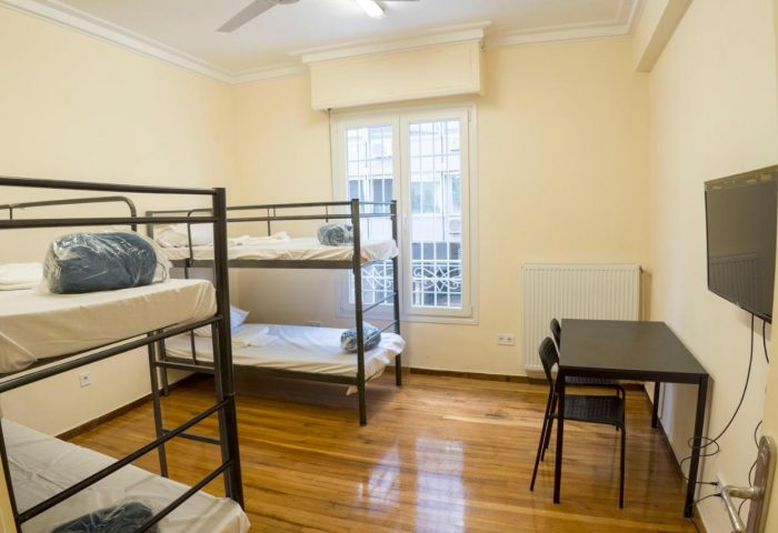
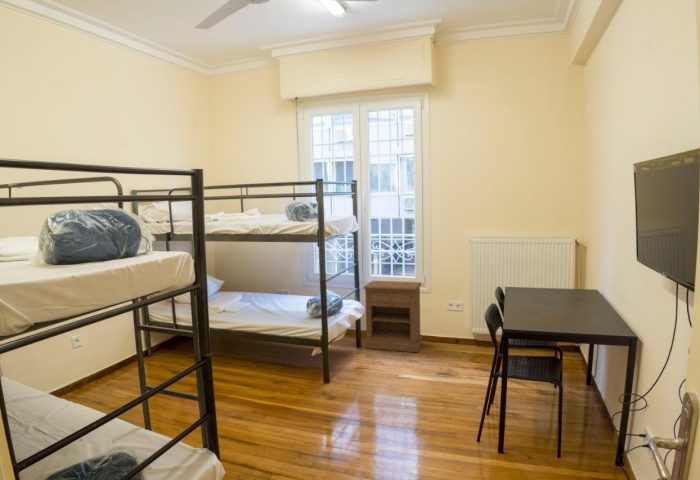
+ nightstand [362,280,423,353]
